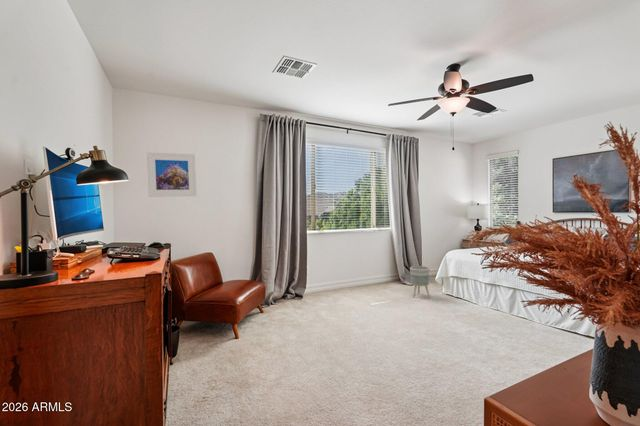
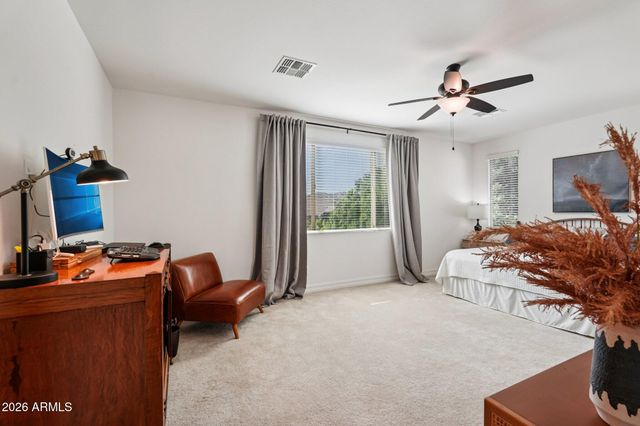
- planter [409,265,431,299]
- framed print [146,151,198,198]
